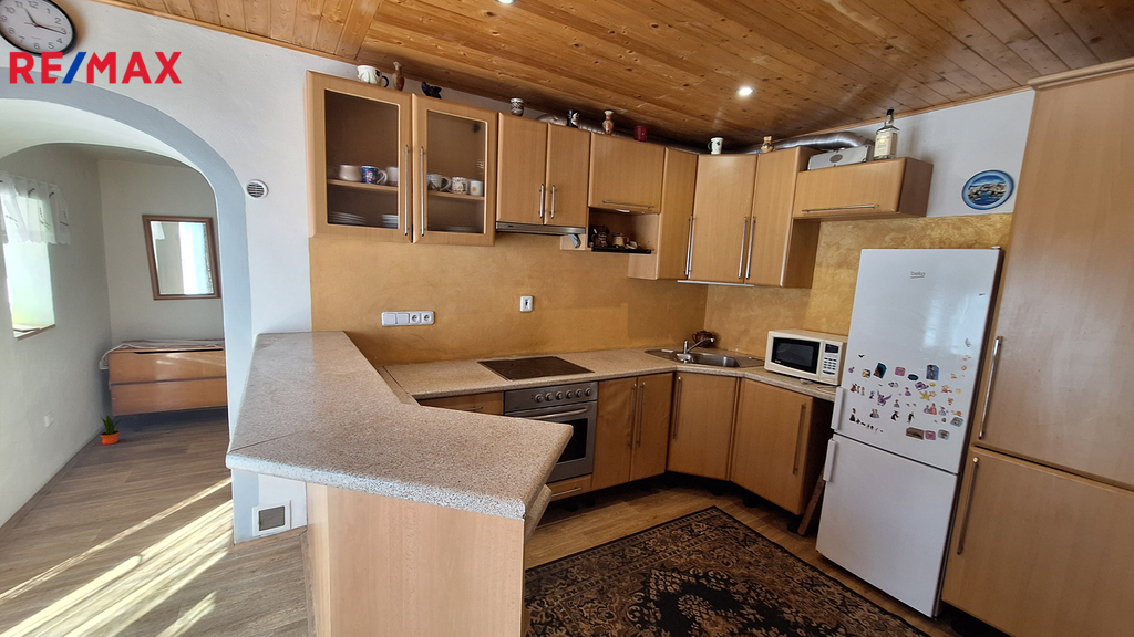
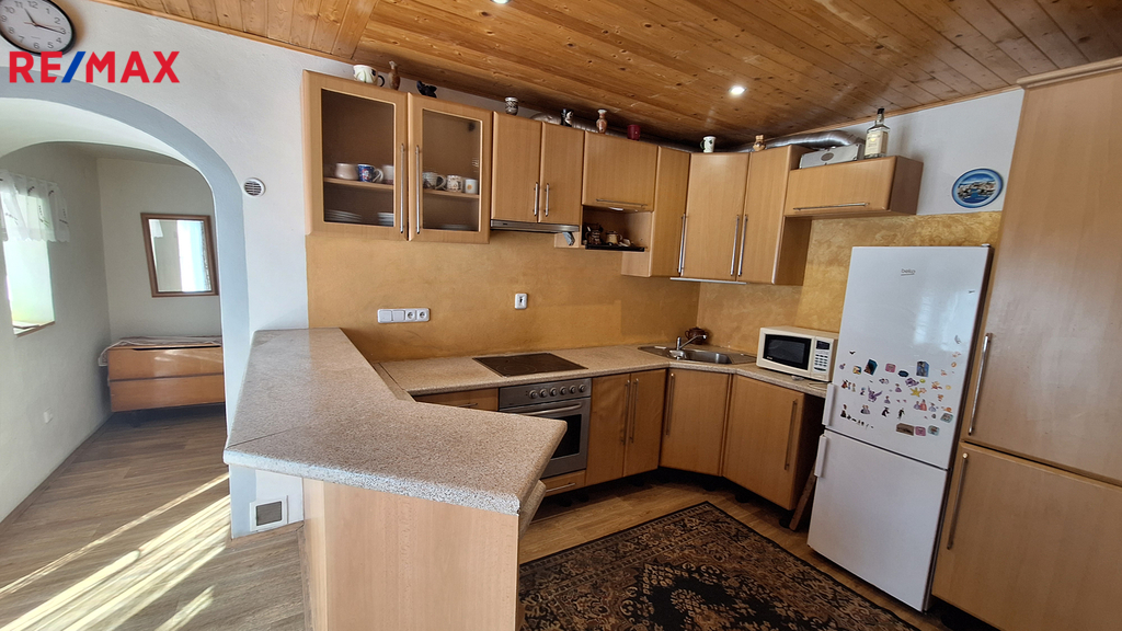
- potted plant [100,414,122,446]
